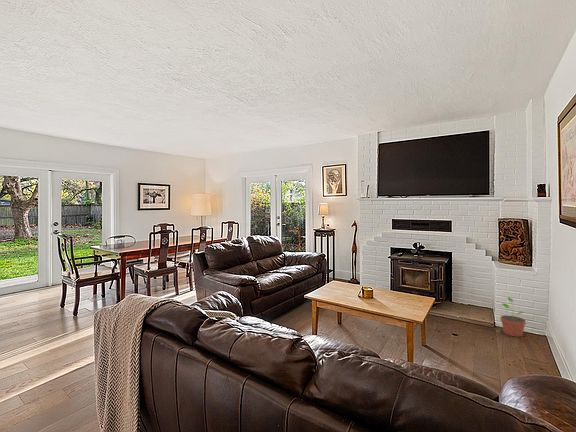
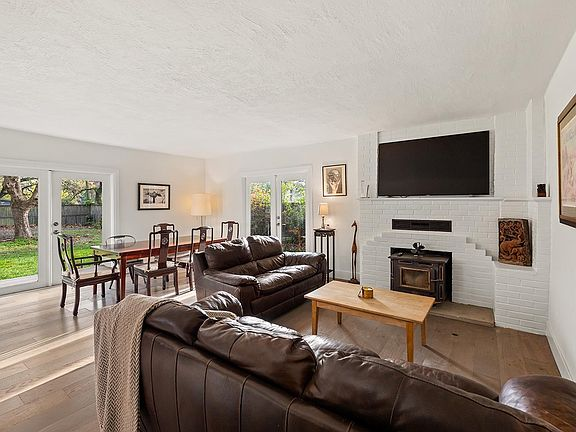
- potted plant [500,296,527,338]
